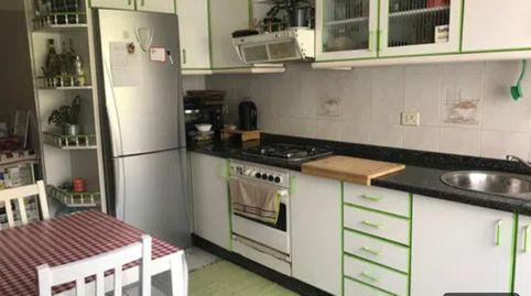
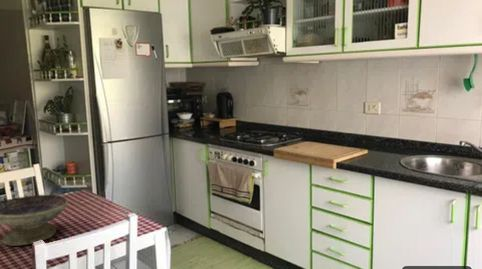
+ decorative bowl [0,194,69,247]
